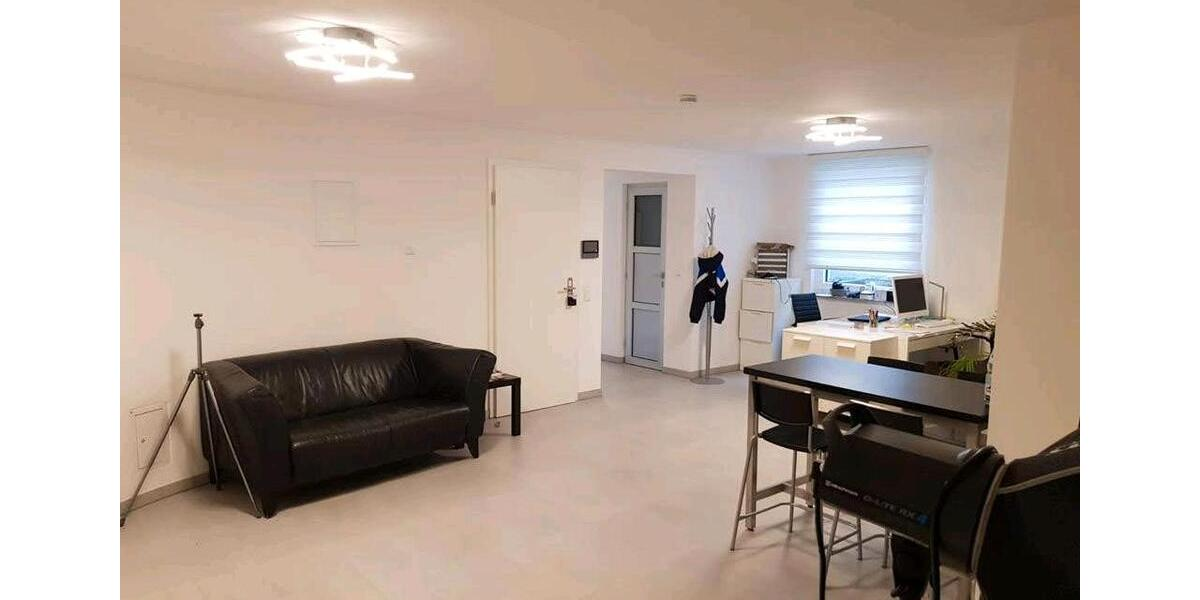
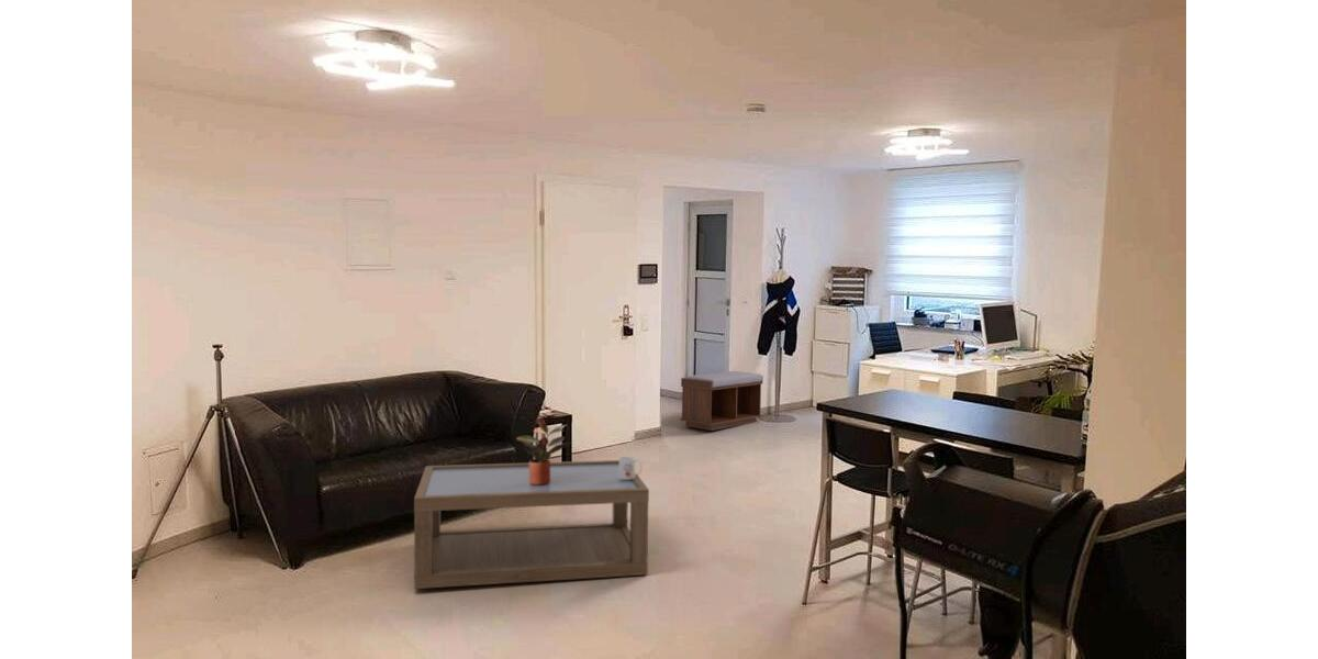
+ coffee table [413,459,650,590]
+ bench [680,370,764,432]
+ potted plant [515,416,572,485]
+ mug [618,456,643,479]
